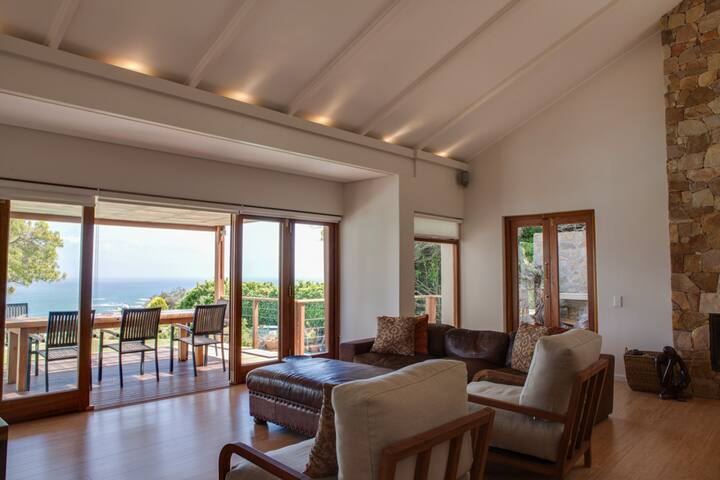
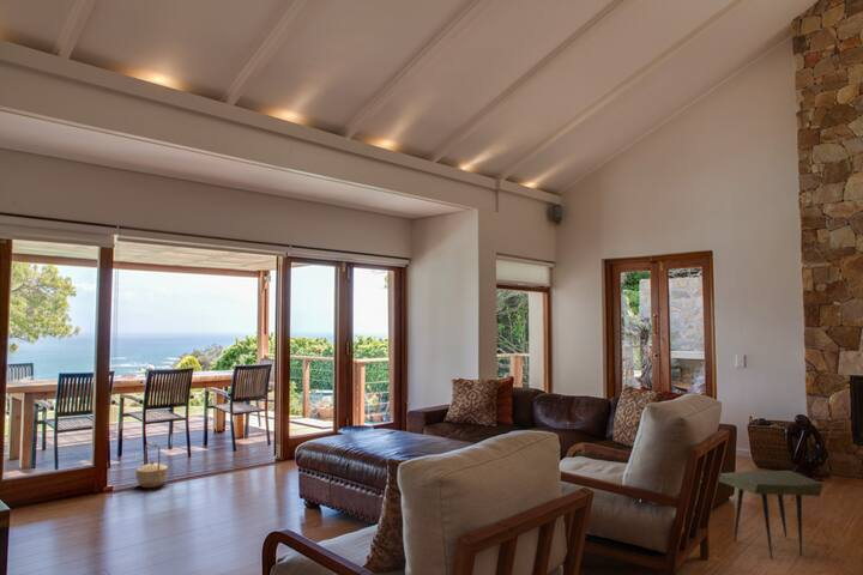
+ basket [134,441,169,489]
+ side table [718,470,825,559]
